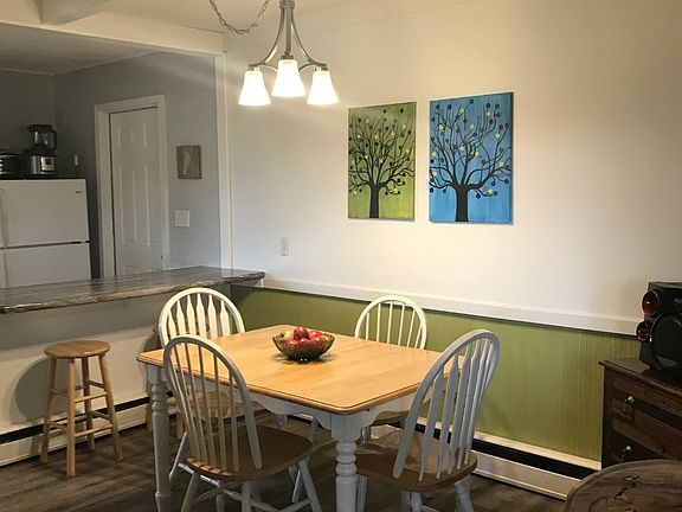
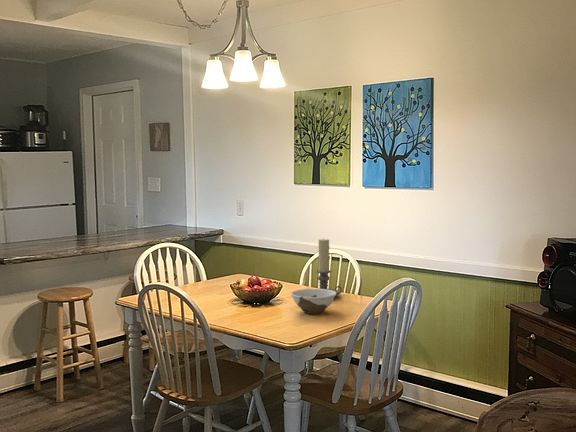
+ candle holder [316,238,343,296]
+ bowl [290,288,337,315]
